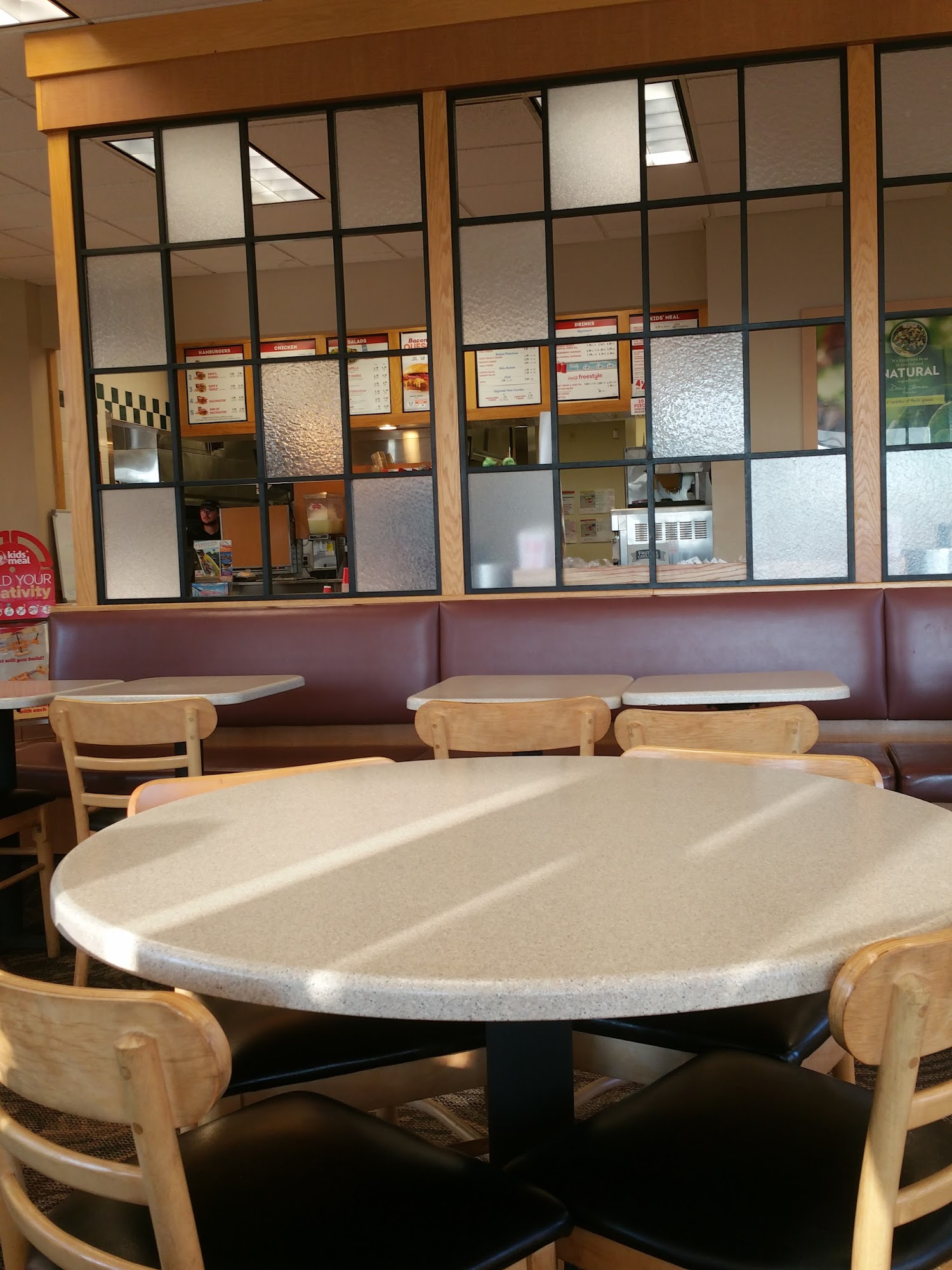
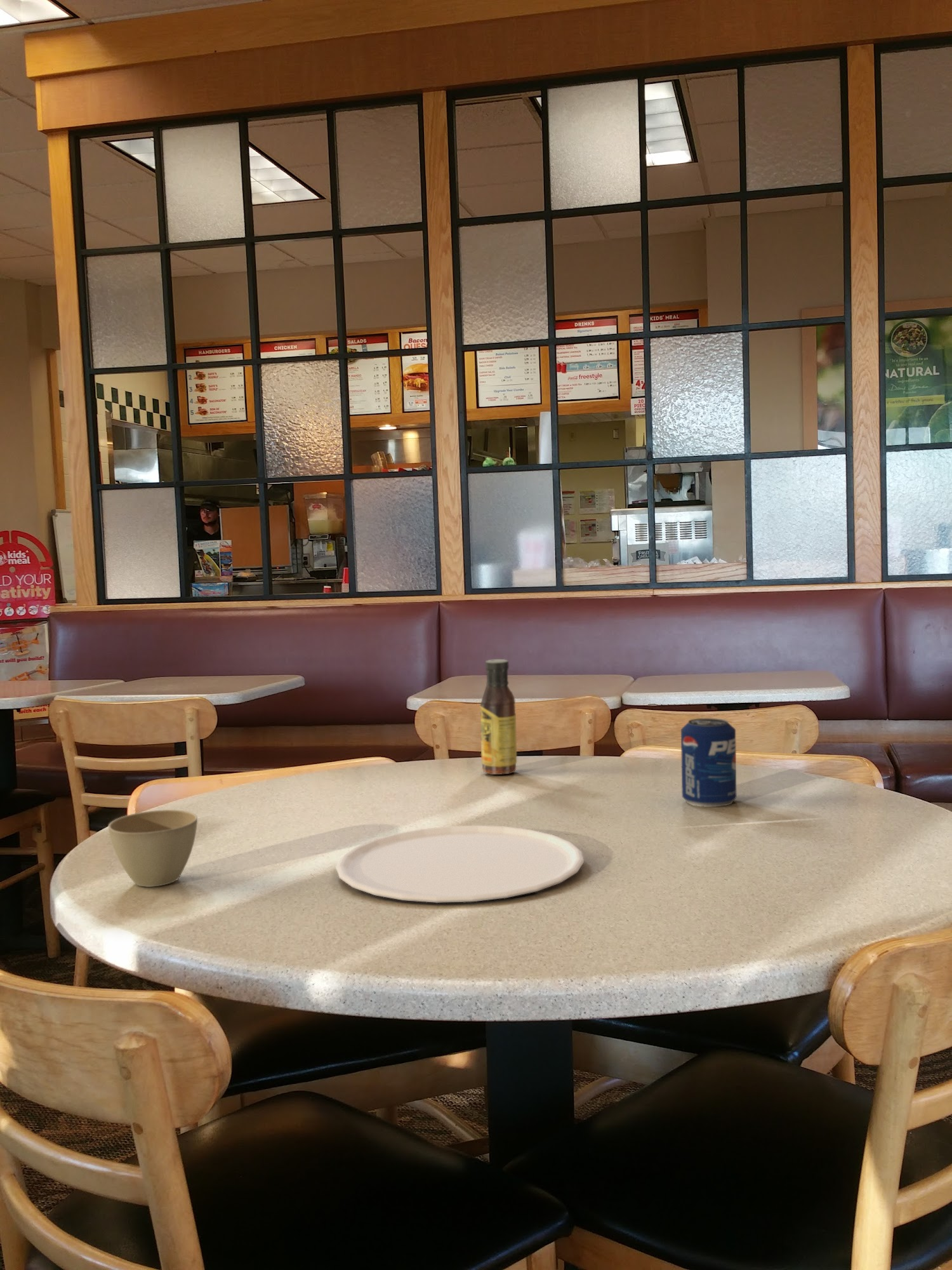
+ plate [335,825,585,904]
+ beverage can [680,718,737,808]
+ flower pot [108,809,198,888]
+ sauce bottle [480,658,517,775]
